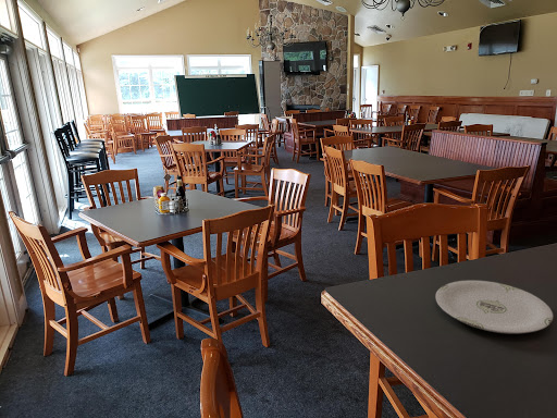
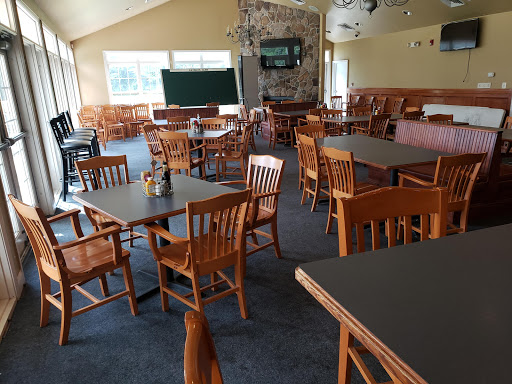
- plate [435,280,554,334]
